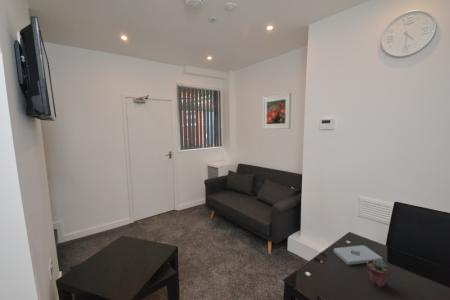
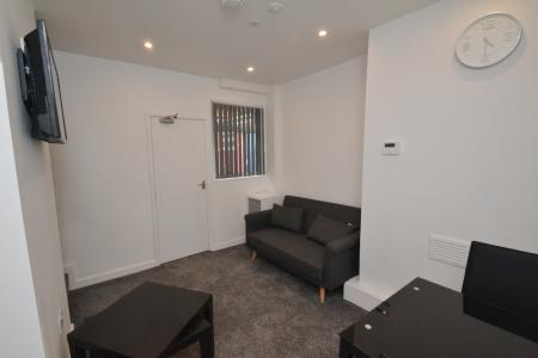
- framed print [262,92,292,130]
- notepad [333,244,384,266]
- potted succulent [366,259,392,288]
